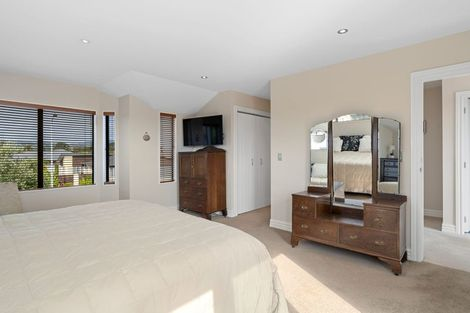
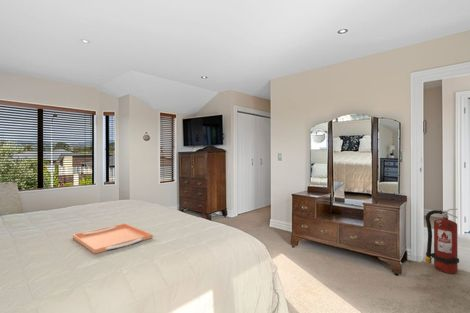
+ serving tray [72,222,153,255]
+ fire extinguisher [424,208,460,275]
